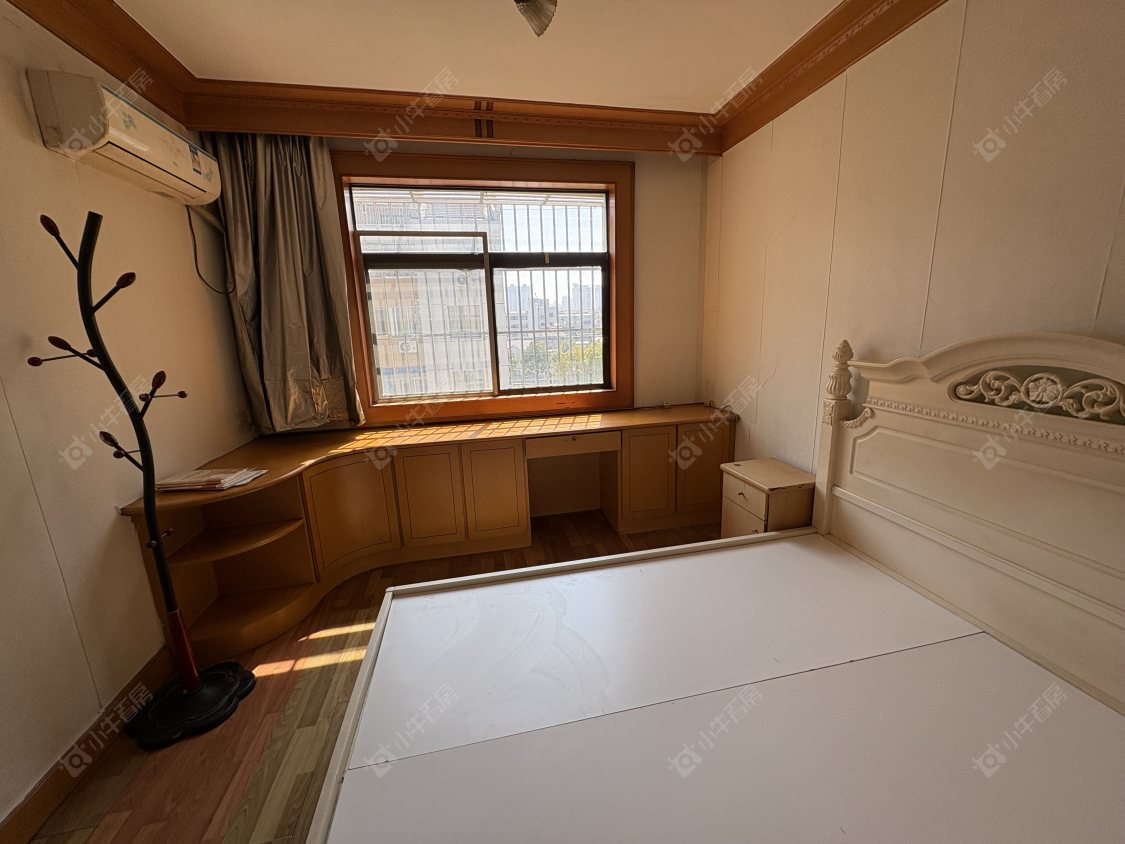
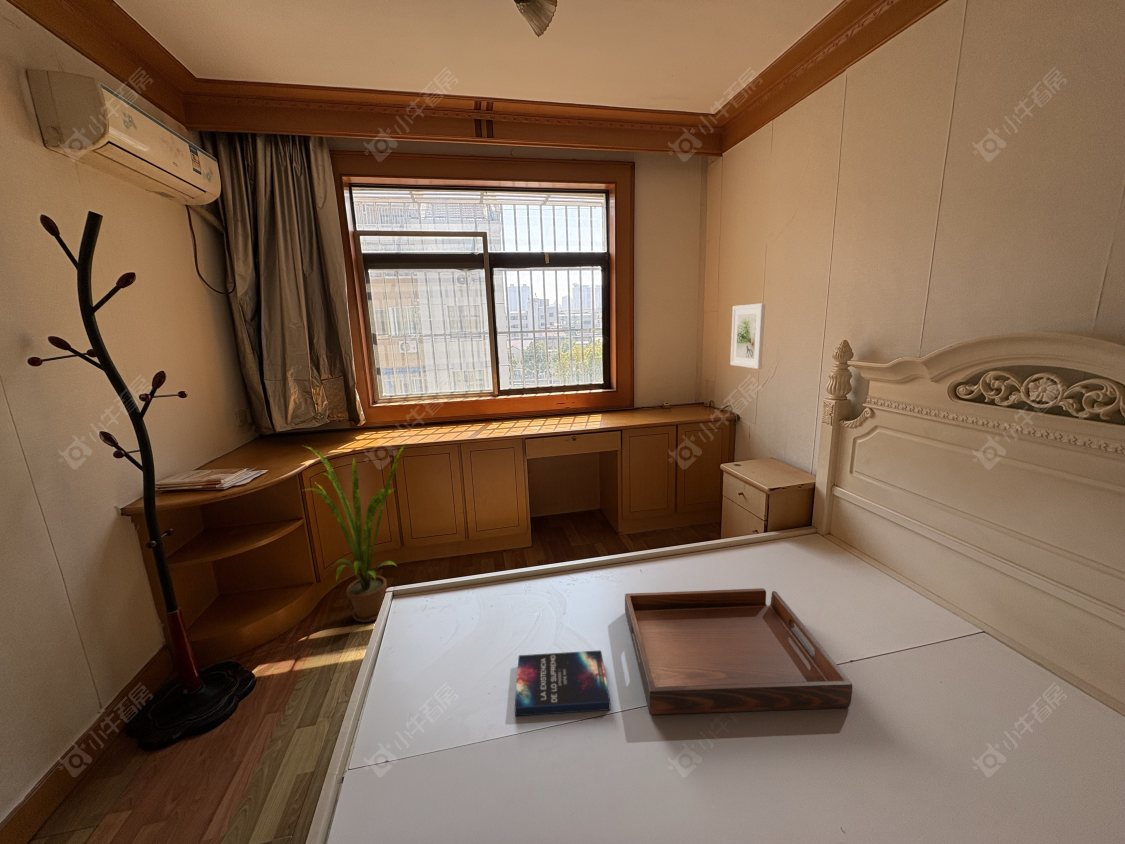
+ house plant [299,442,408,623]
+ hardback book [514,649,611,717]
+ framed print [729,302,766,370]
+ serving tray [624,587,853,715]
